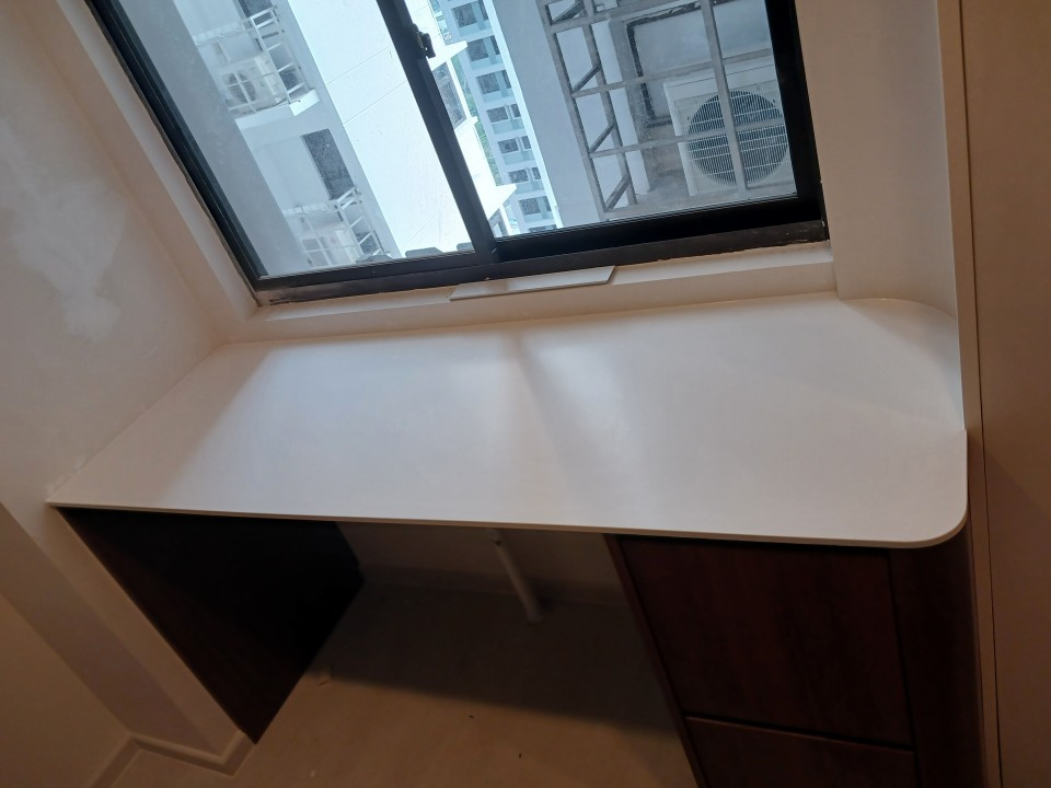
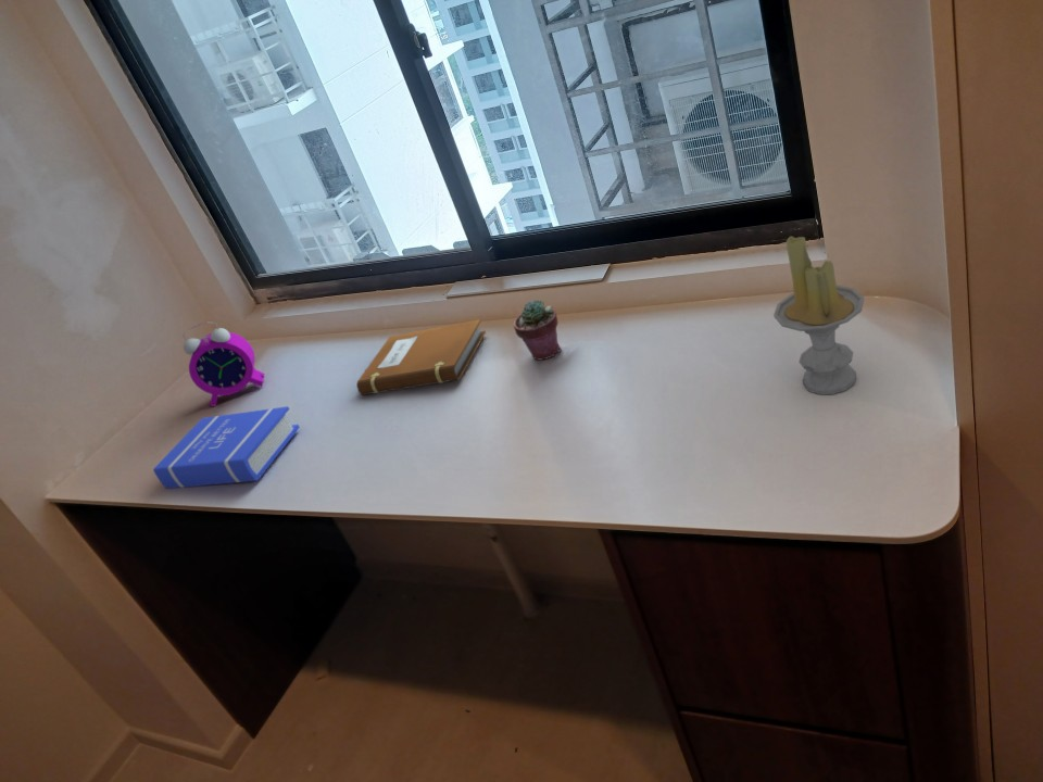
+ candle [772,235,865,395]
+ book [152,405,301,489]
+ potted succulent [513,299,563,361]
+ notebook [355,318,487,396]
+ alarm clock [181,320,265,407]
